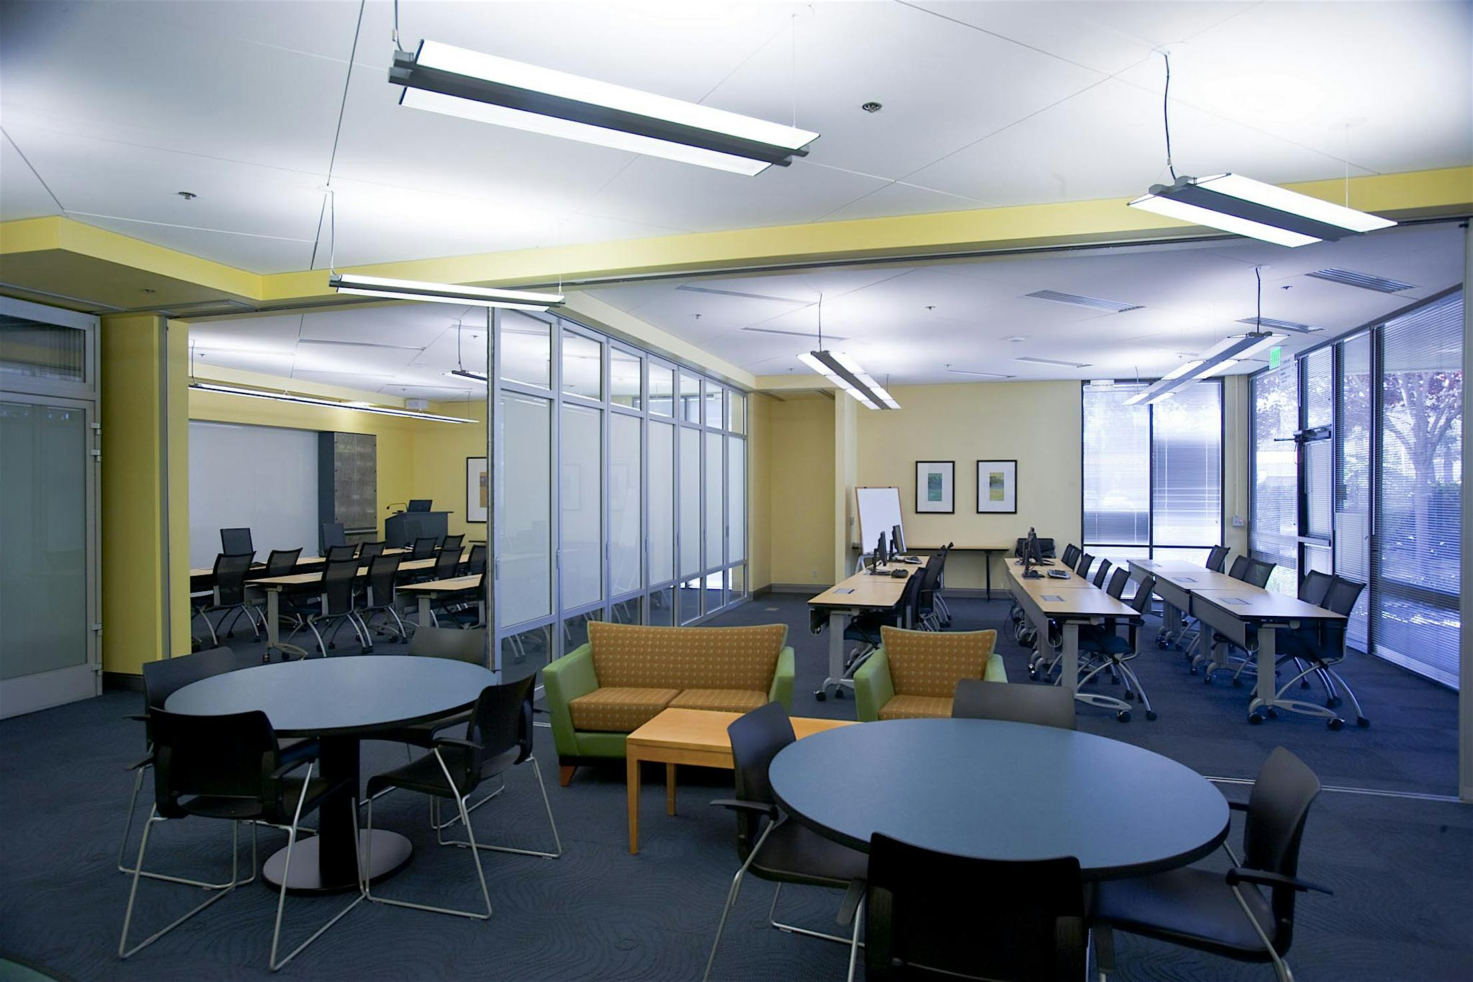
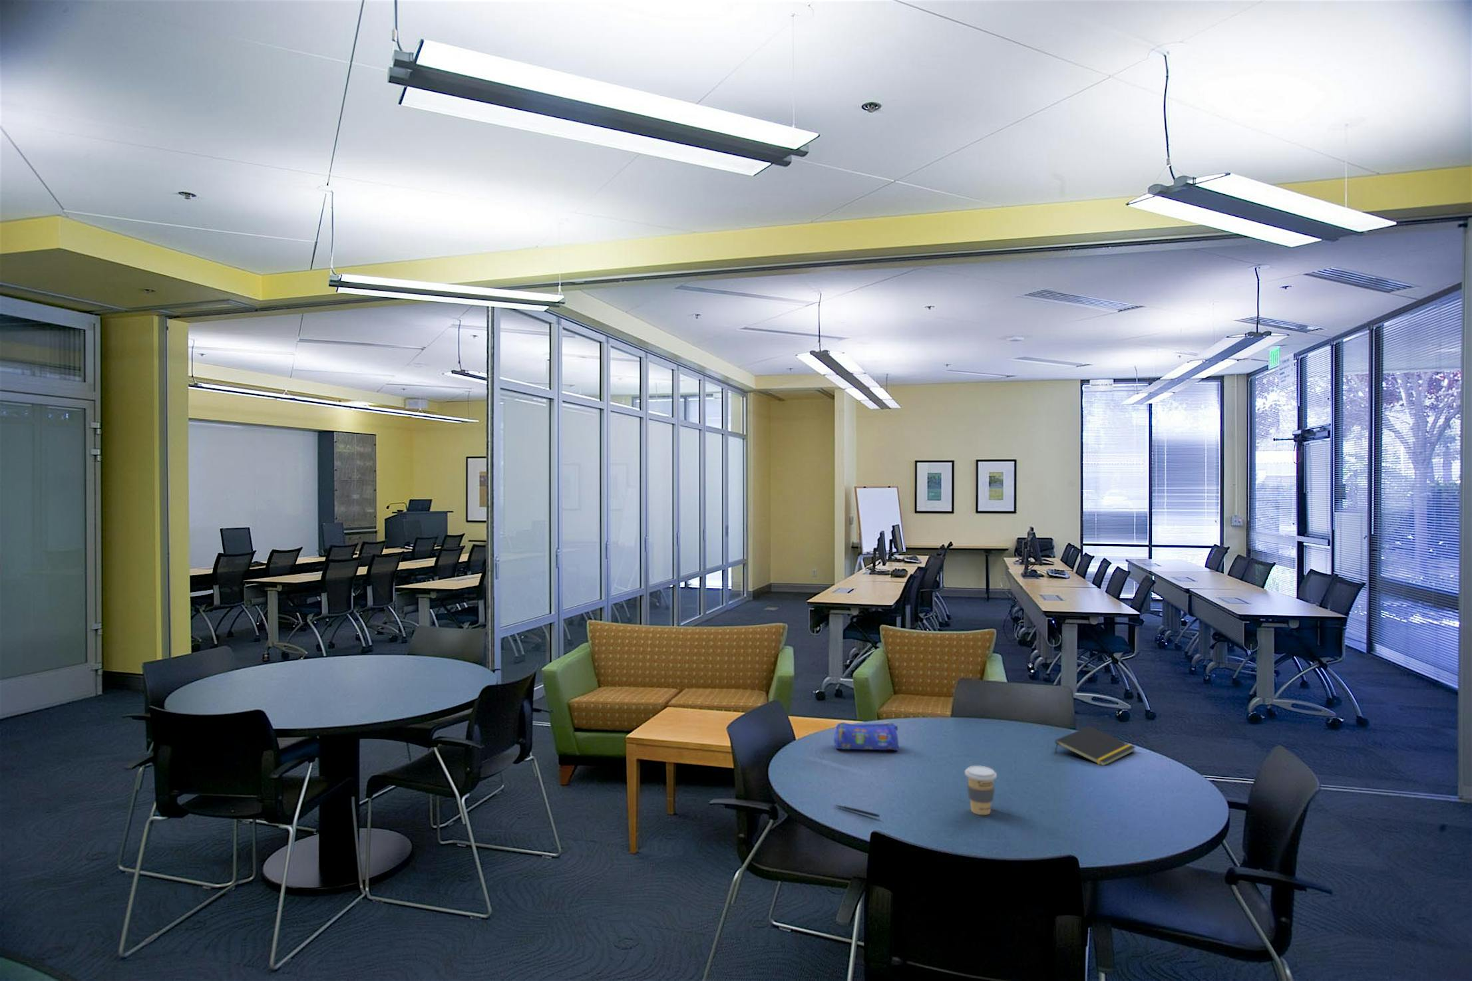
+ pencil case [833,720,899,751]
+ pen [833,804,881,818]
+ coffee cup [964,765,998,816]
+ notepad [1054,726,1137,766]
